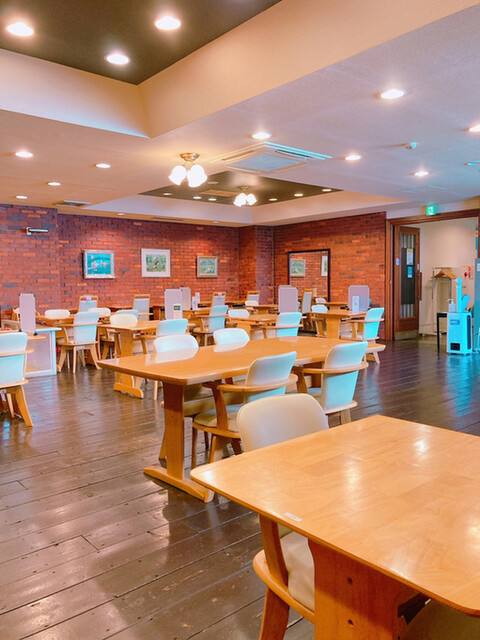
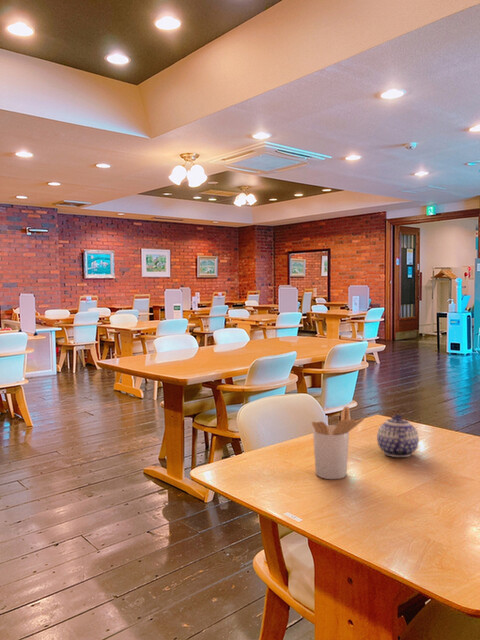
+ utensil holder [311,405,365,480]
+ teapot [376,413,420,458]
